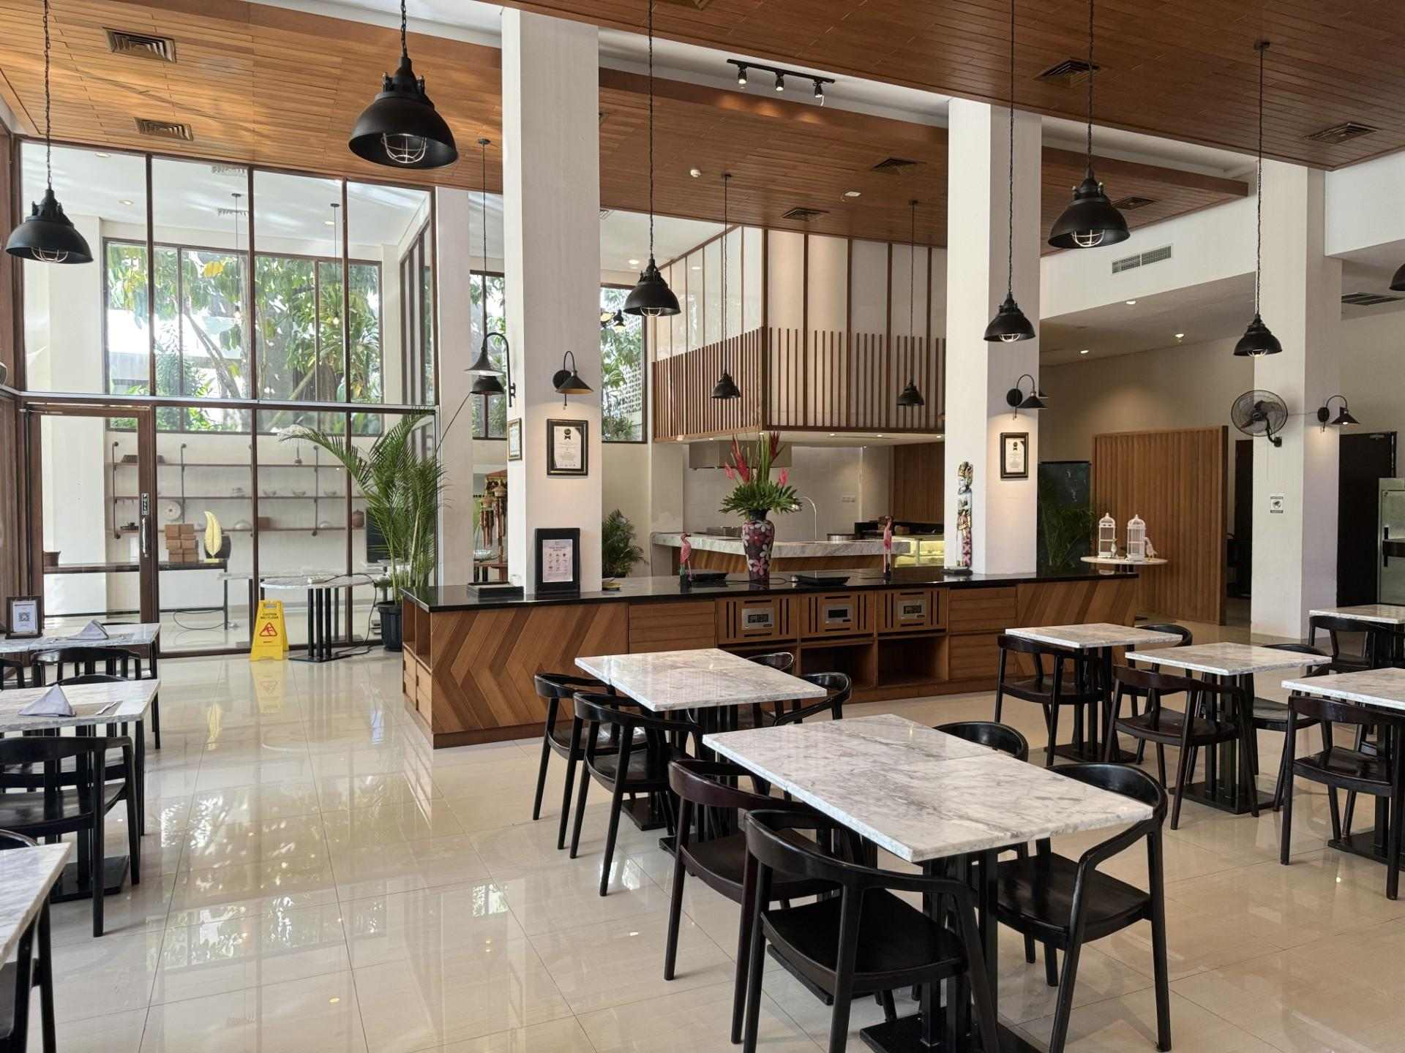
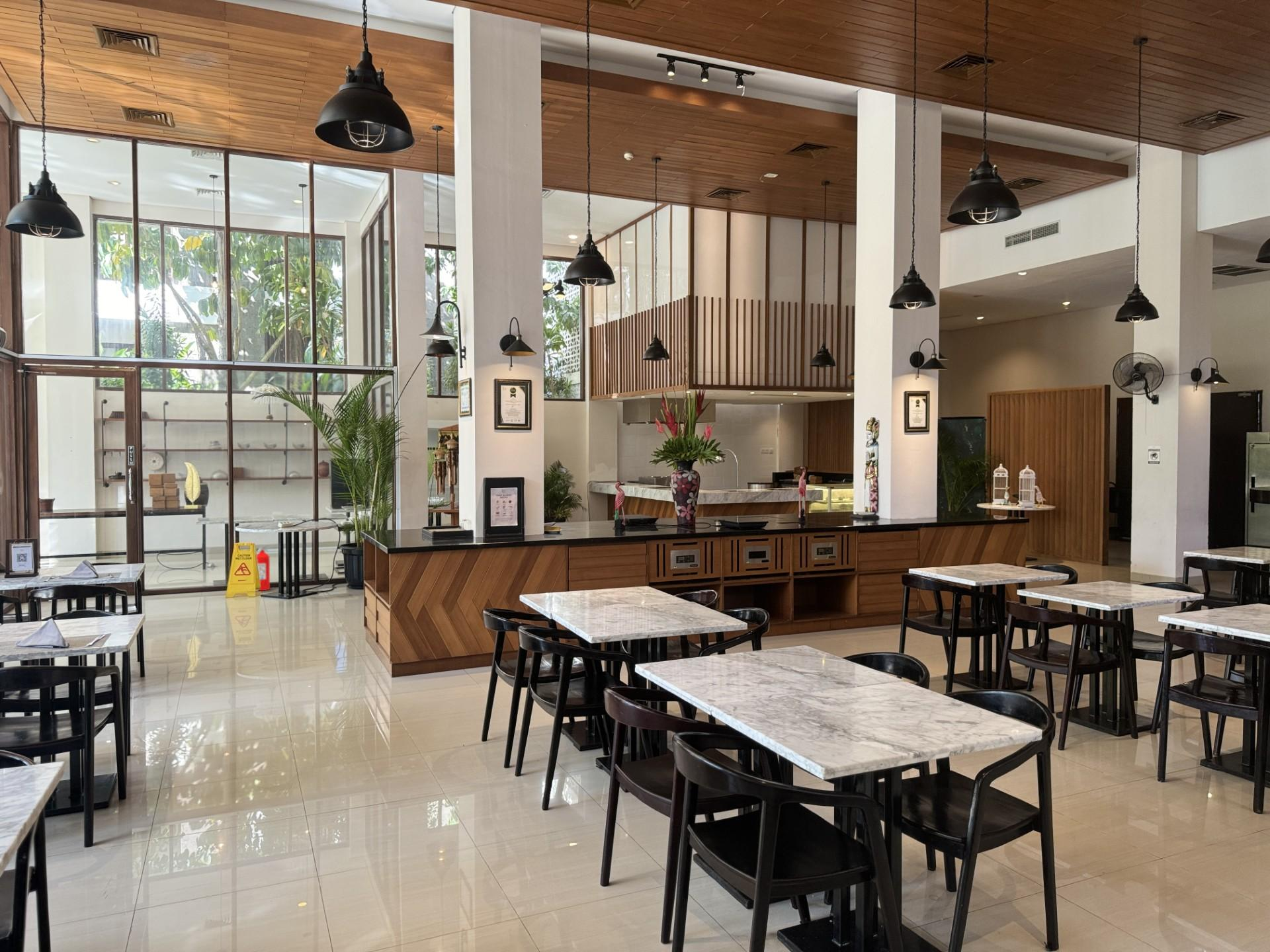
+ fire extinguisher [255,544,271,591]
